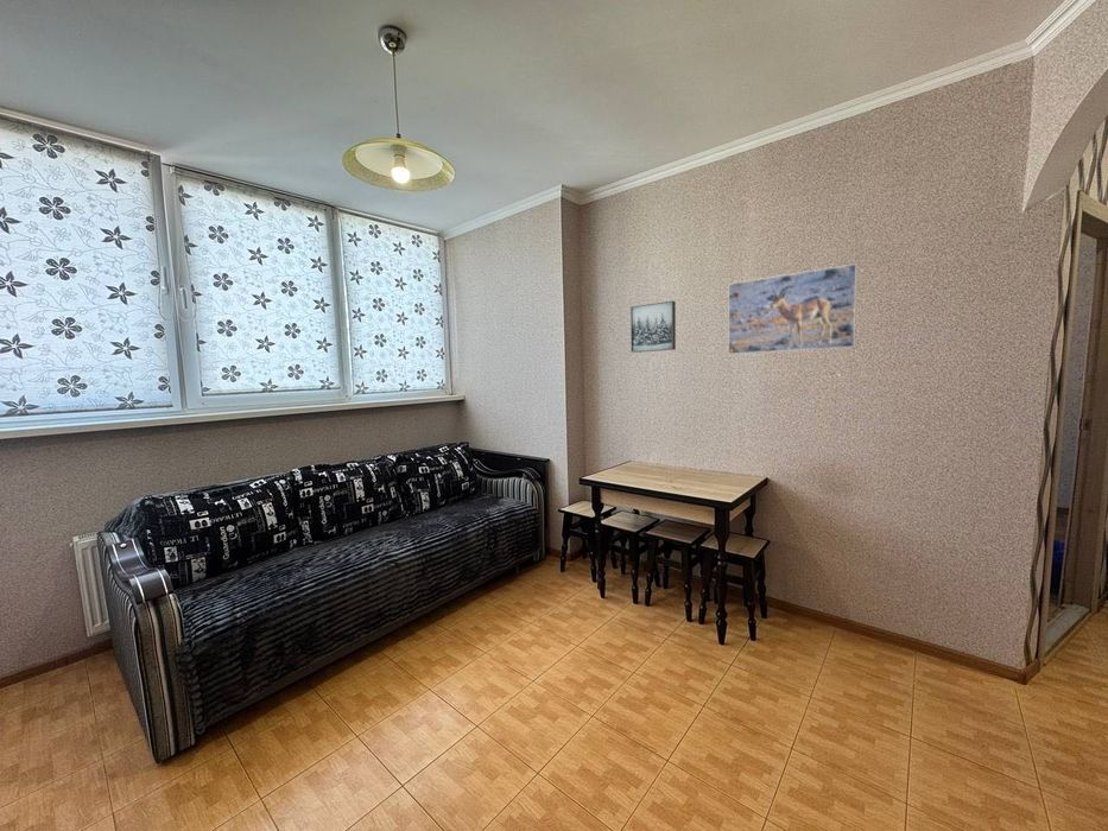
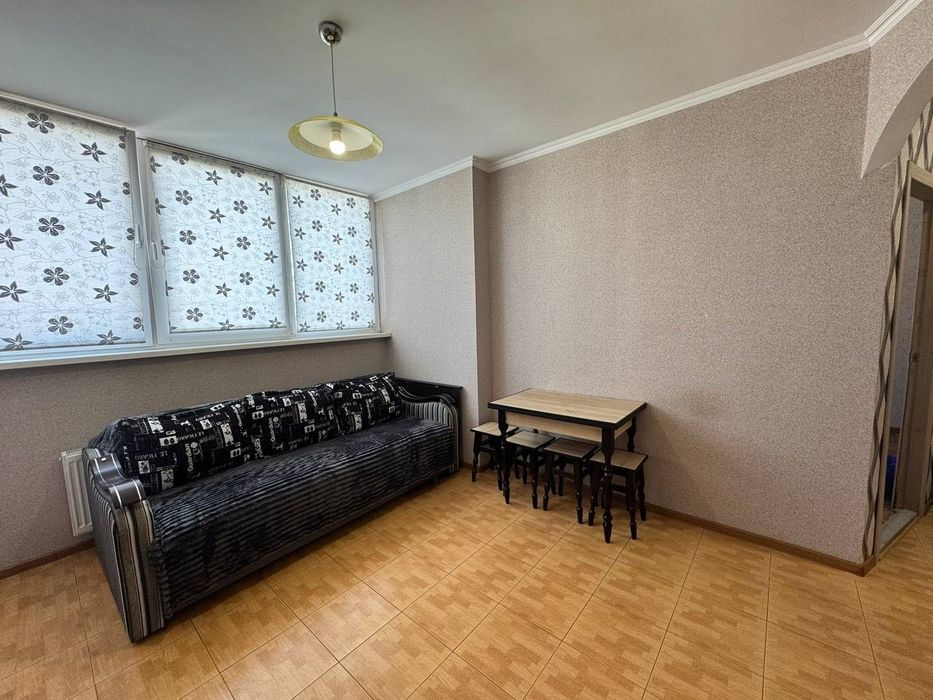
- wall art [629,299,677,354]
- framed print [727,262,859,355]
